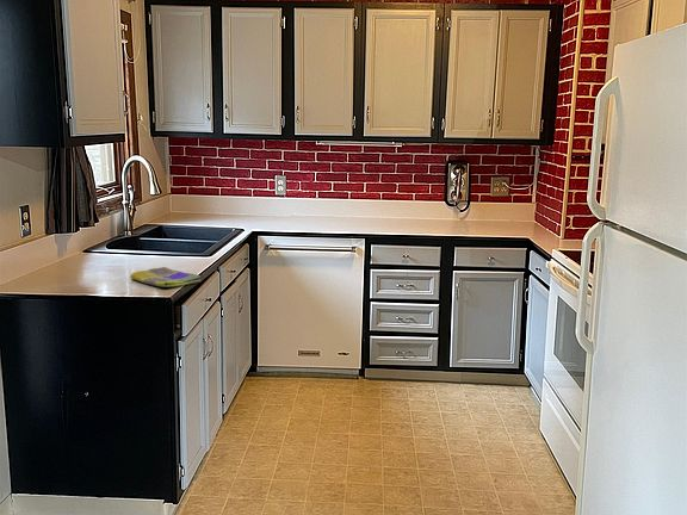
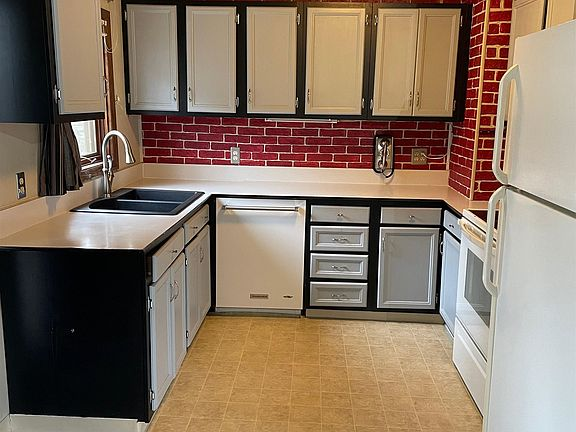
- dish towel [129,266,202,288]
